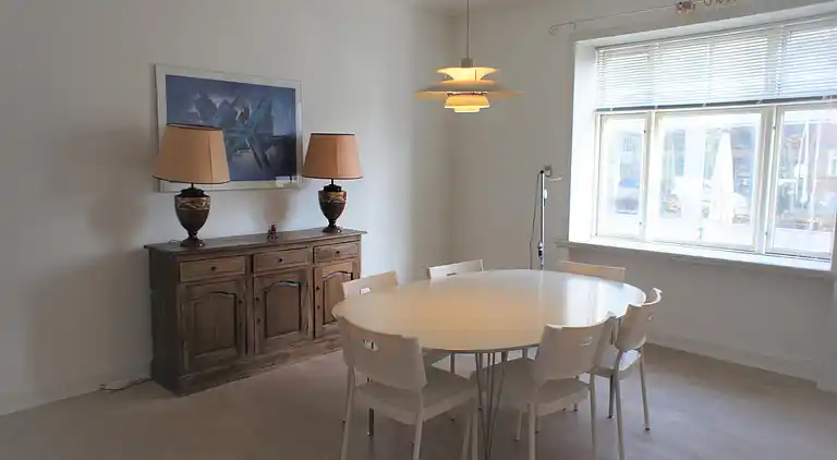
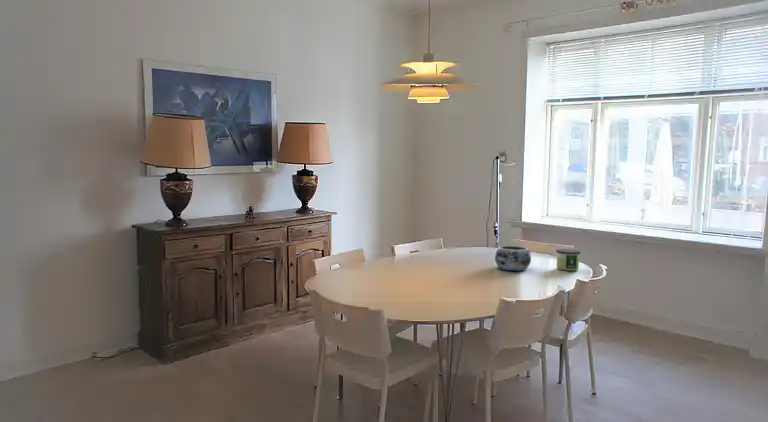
+ candle [555,248,582,272]
+ decorative bowl [494,245,532,272]
